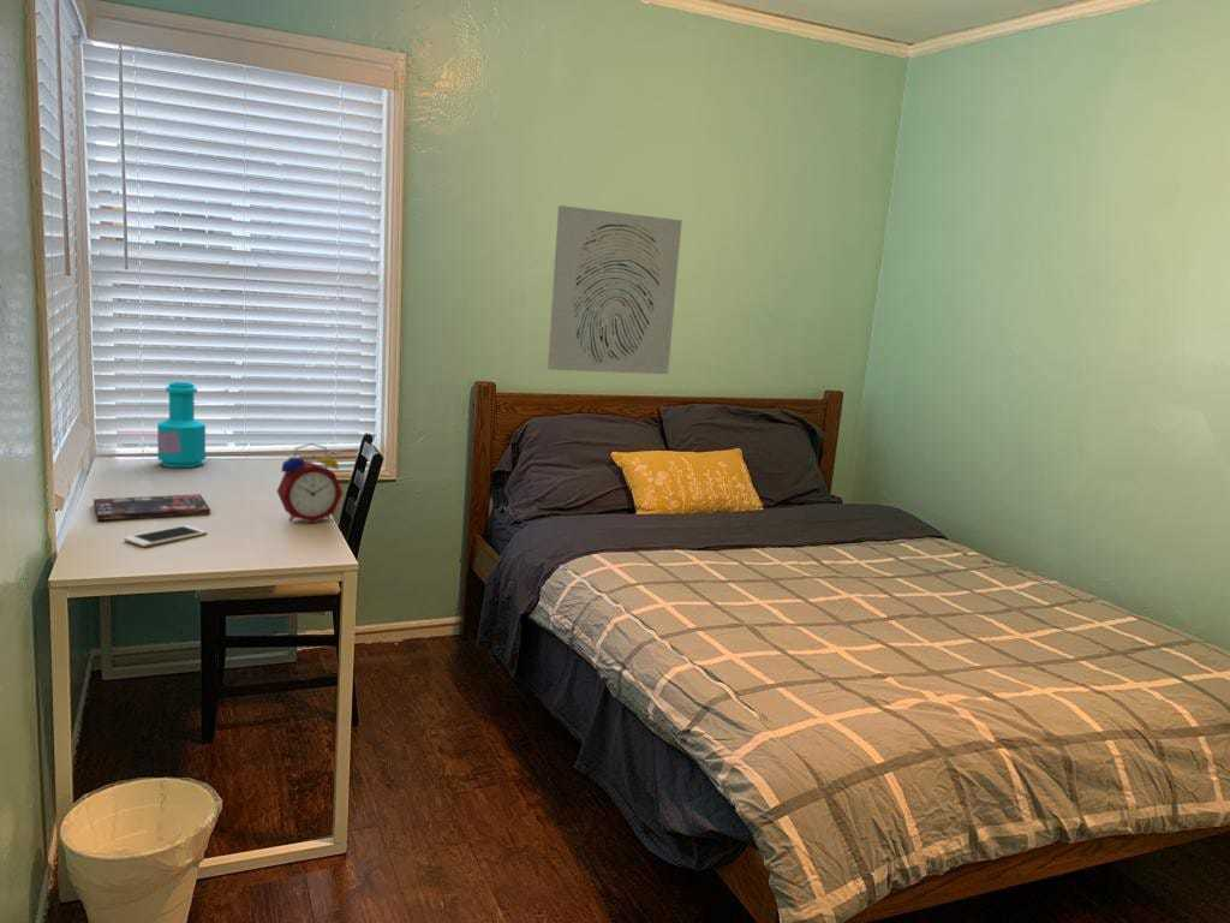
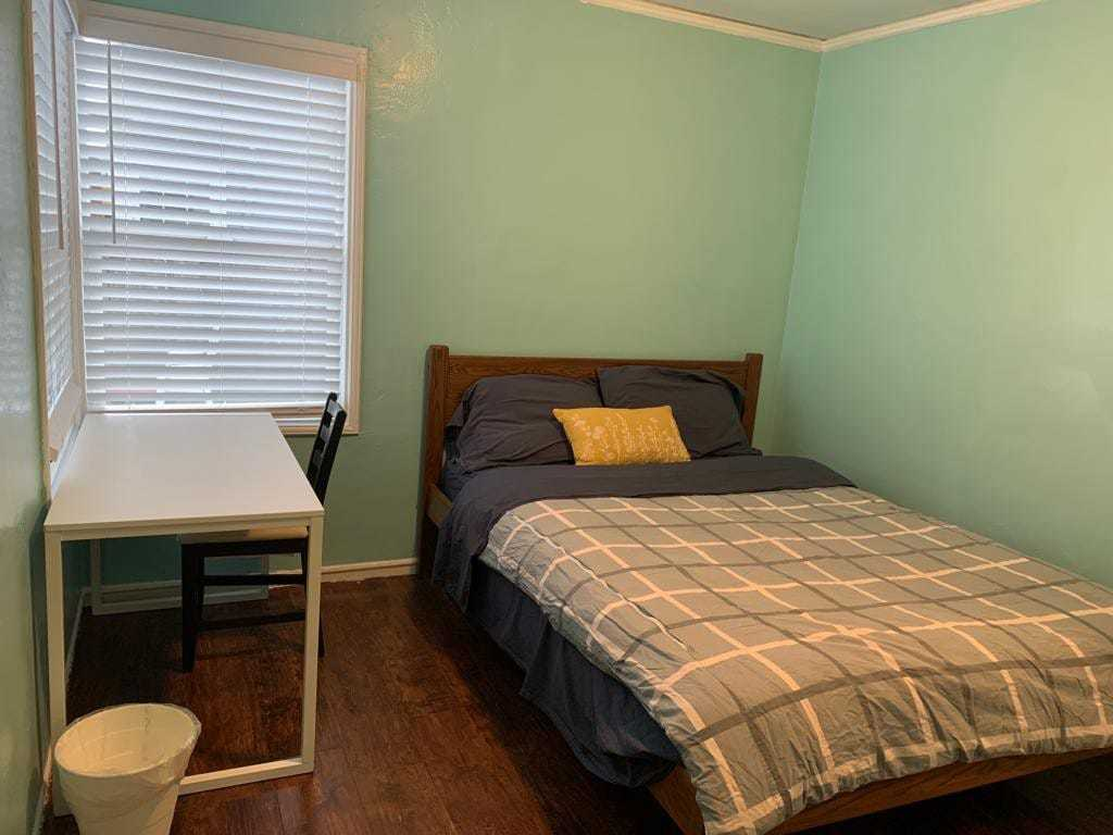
- wall art [547,204,683,375]
- cell phone [123,524,208,548]
- alarm clock [276,442,344,524]
- bottle [156,381,207,469]
- book [92,493,211,522]
